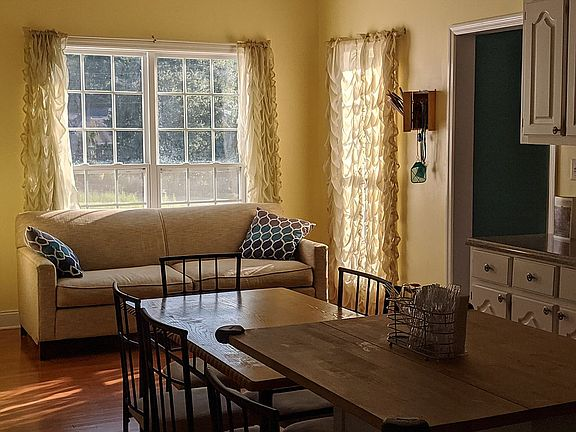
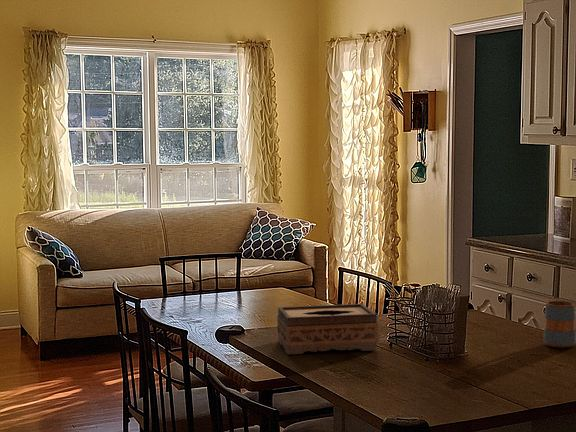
+ mug [543,300,576,349]
+ tissue box [276,303,379,355]
